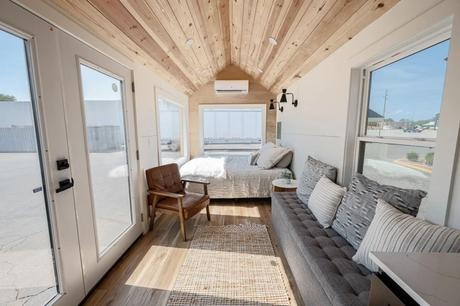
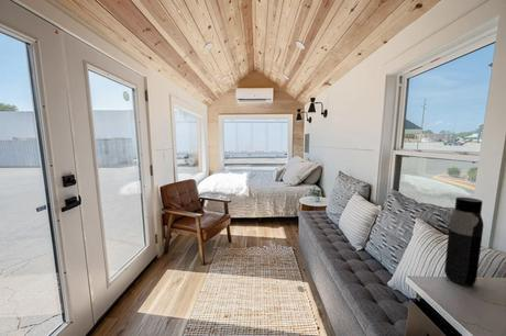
+ water bottle [443,197,485,287]
